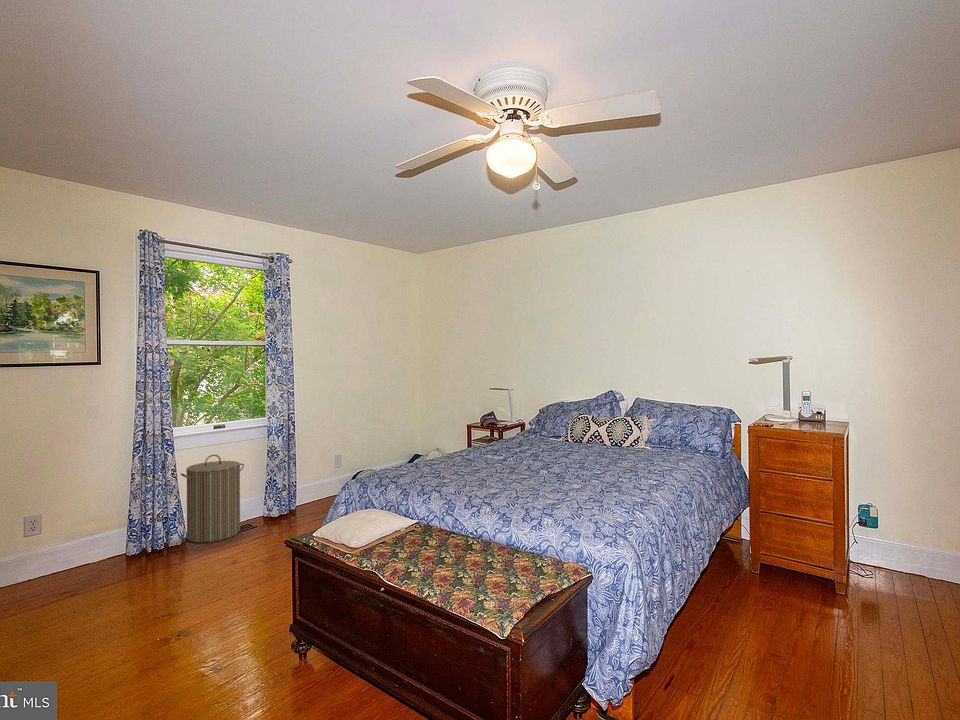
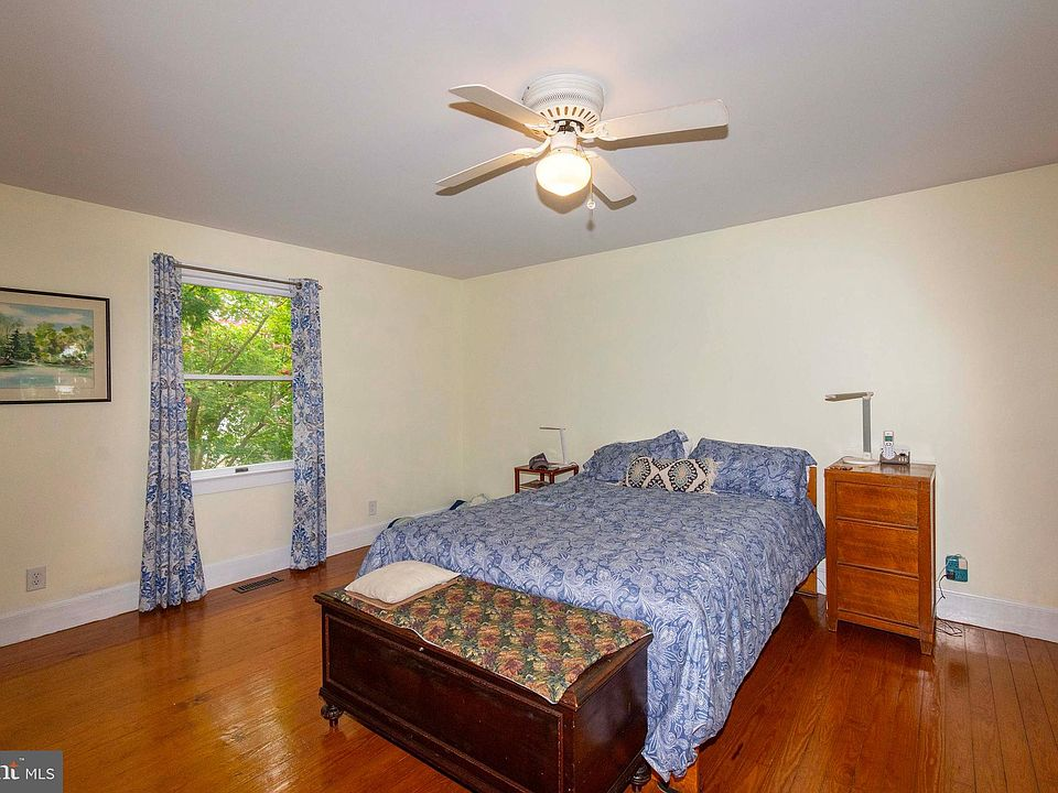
- laundry hamper [180,454,245,544]
